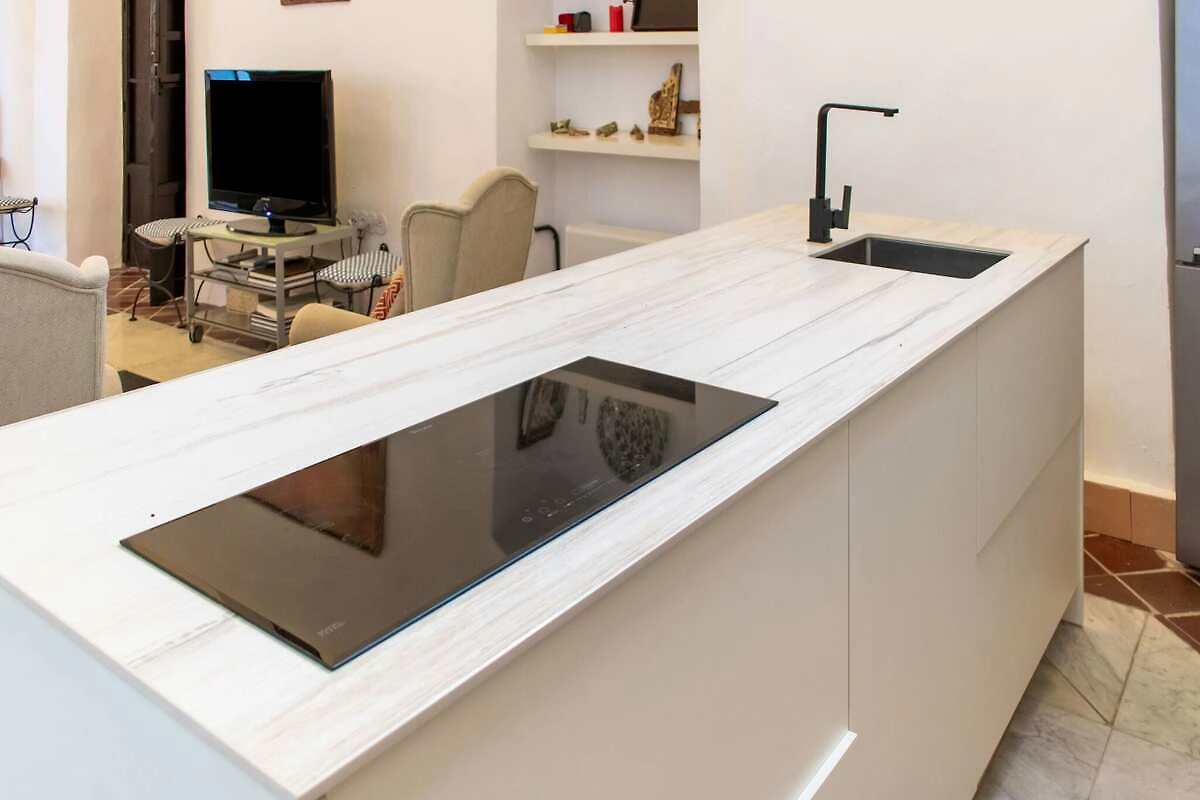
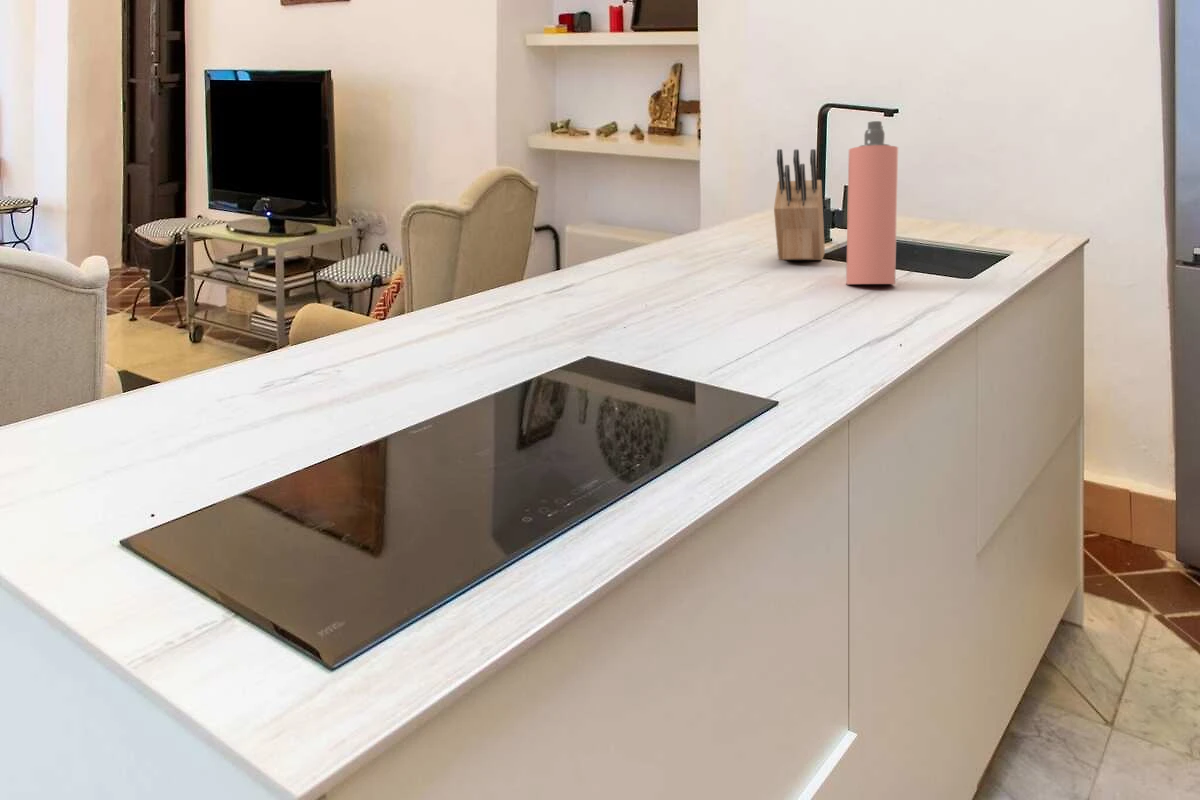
+ knife block [773,148,826,261]
+ spray bottle [845,120,899,285]
